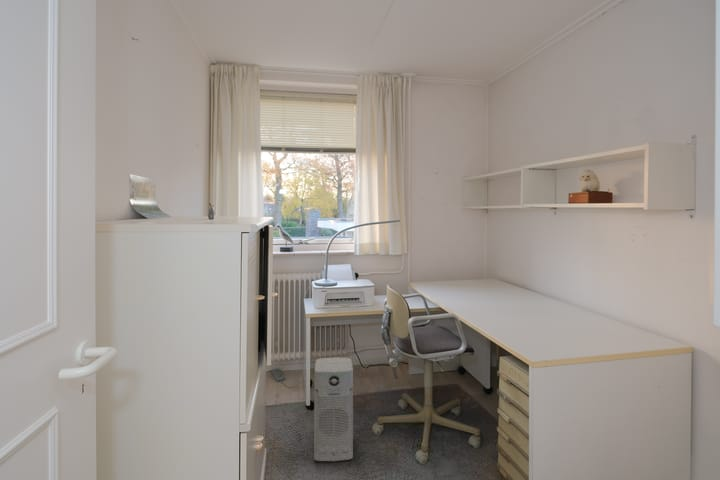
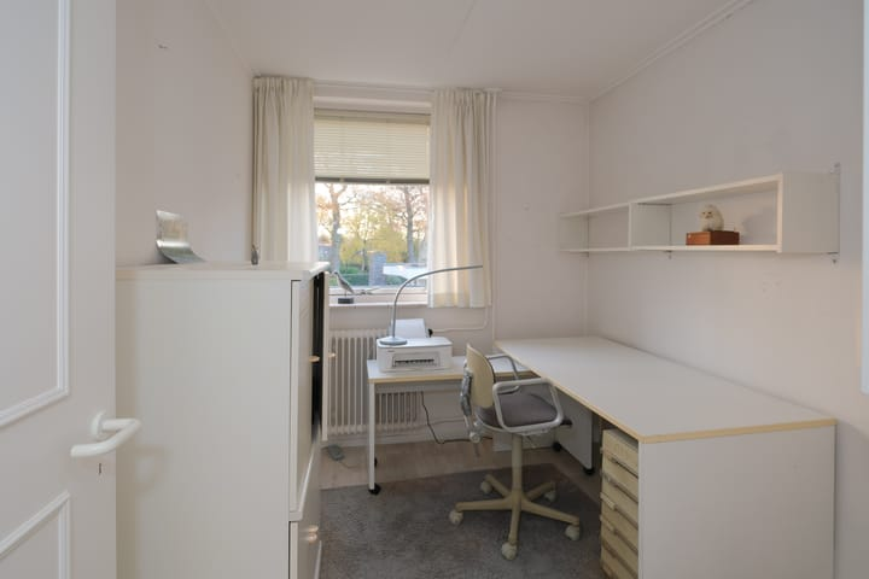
- air purifier [313,357,354,462]
